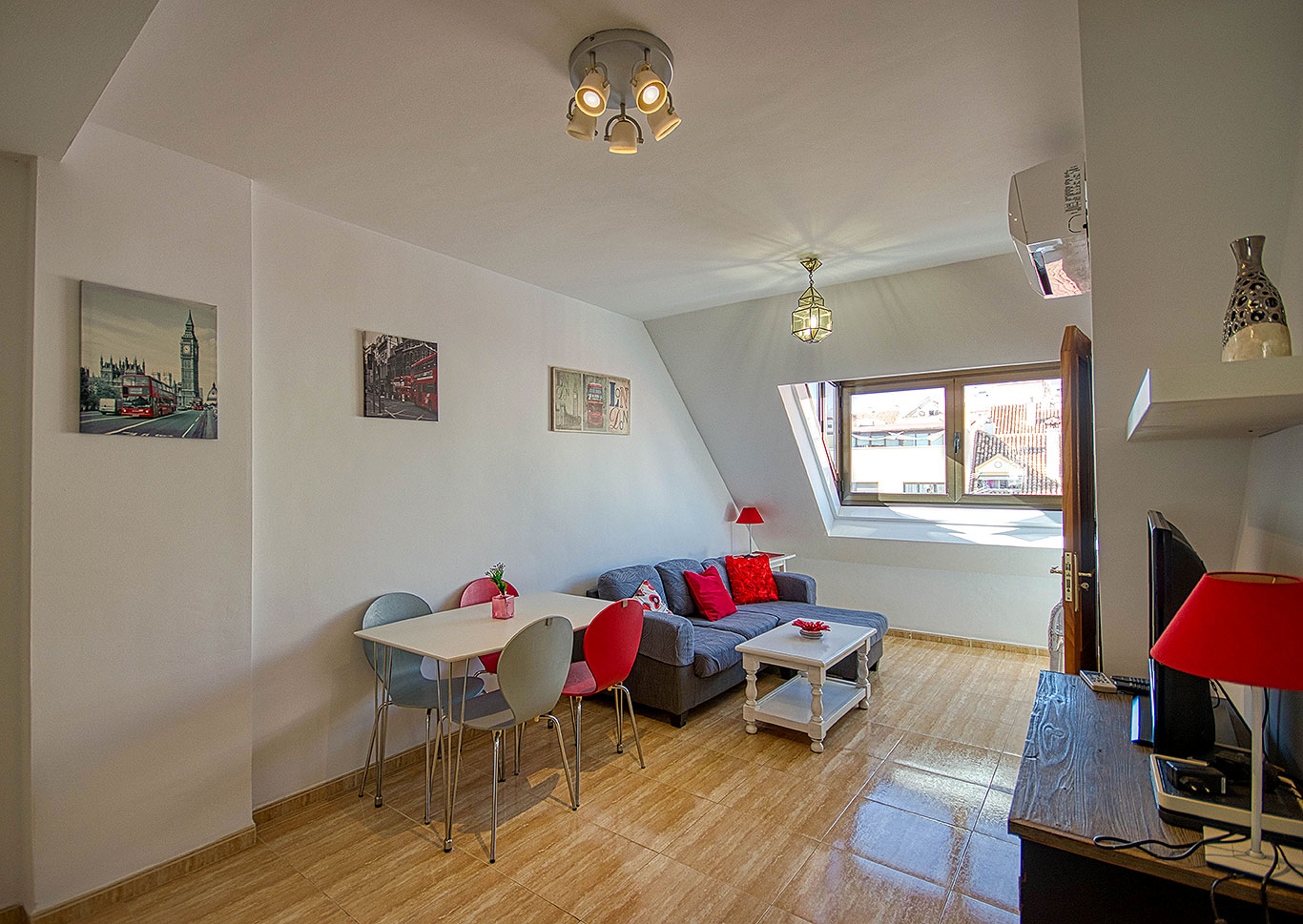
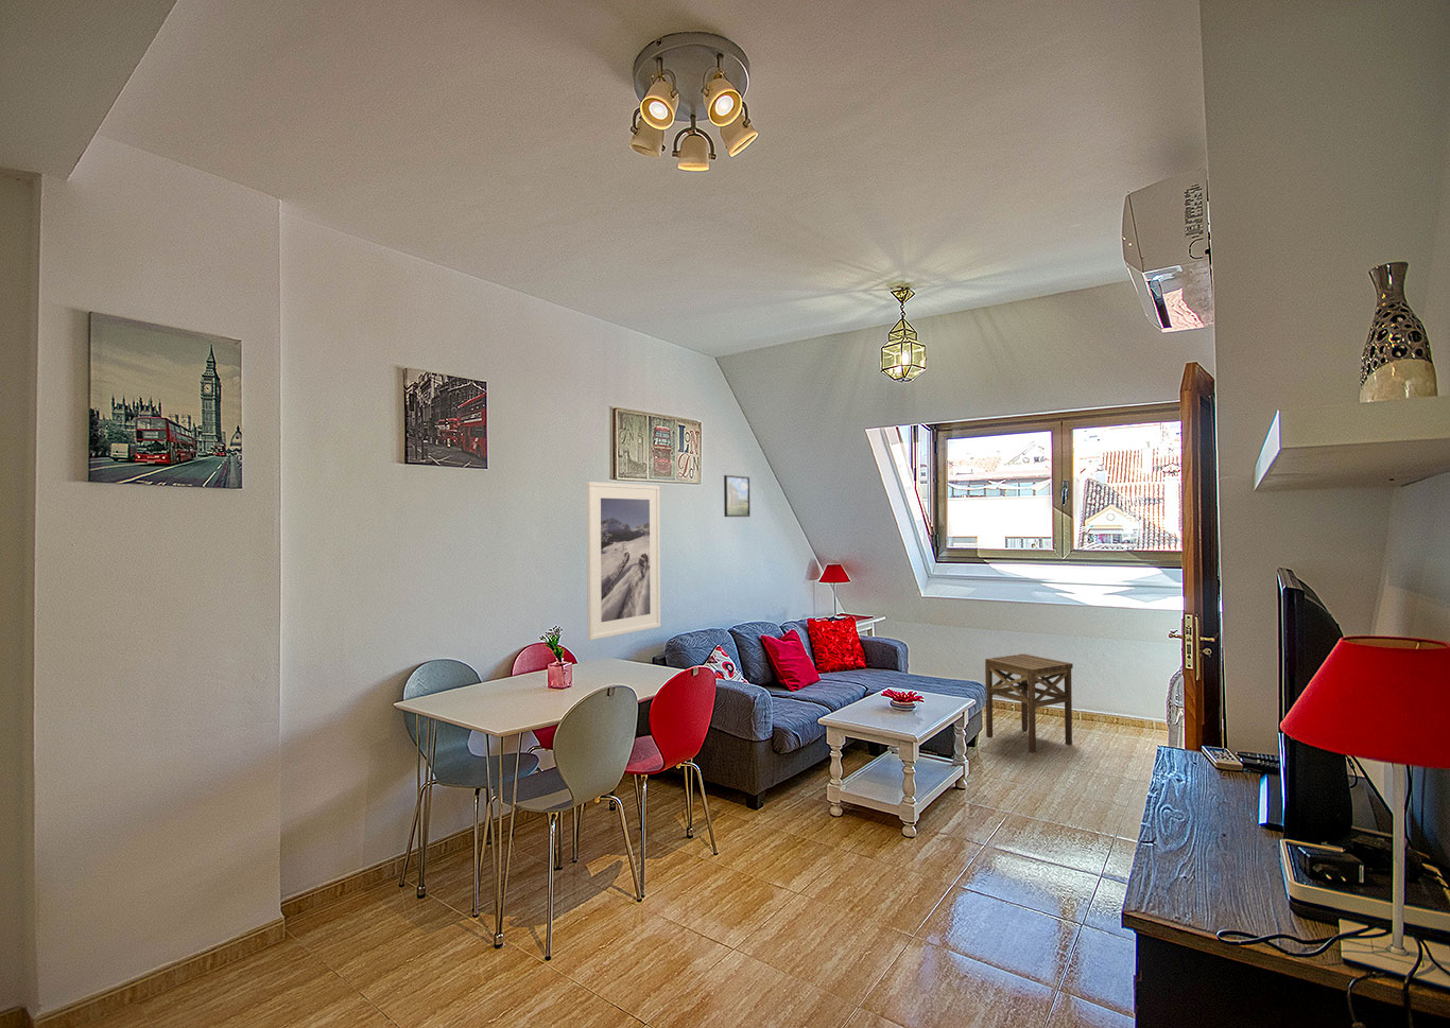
+ side table [984,652,1074,754]
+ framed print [586,481,661,641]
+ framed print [723,474,751,517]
